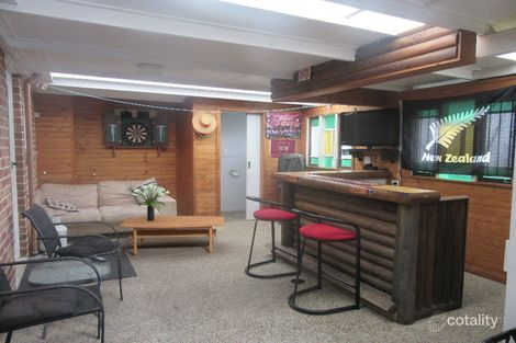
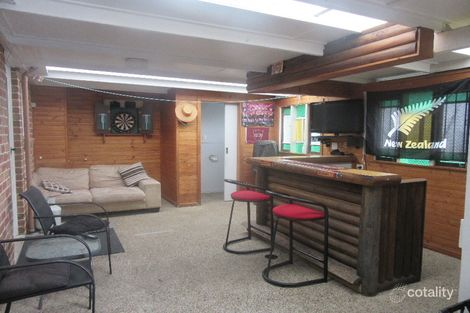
- coffee table [119,215,226,255]
- potted plant [131,182,170,221]
